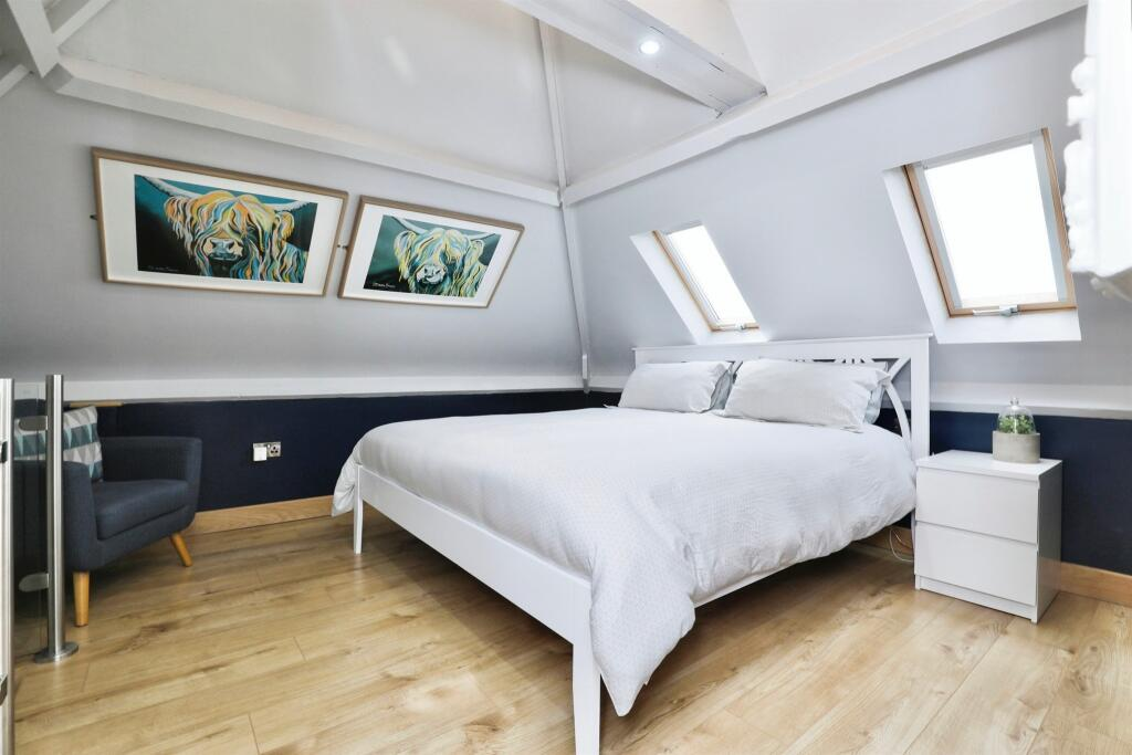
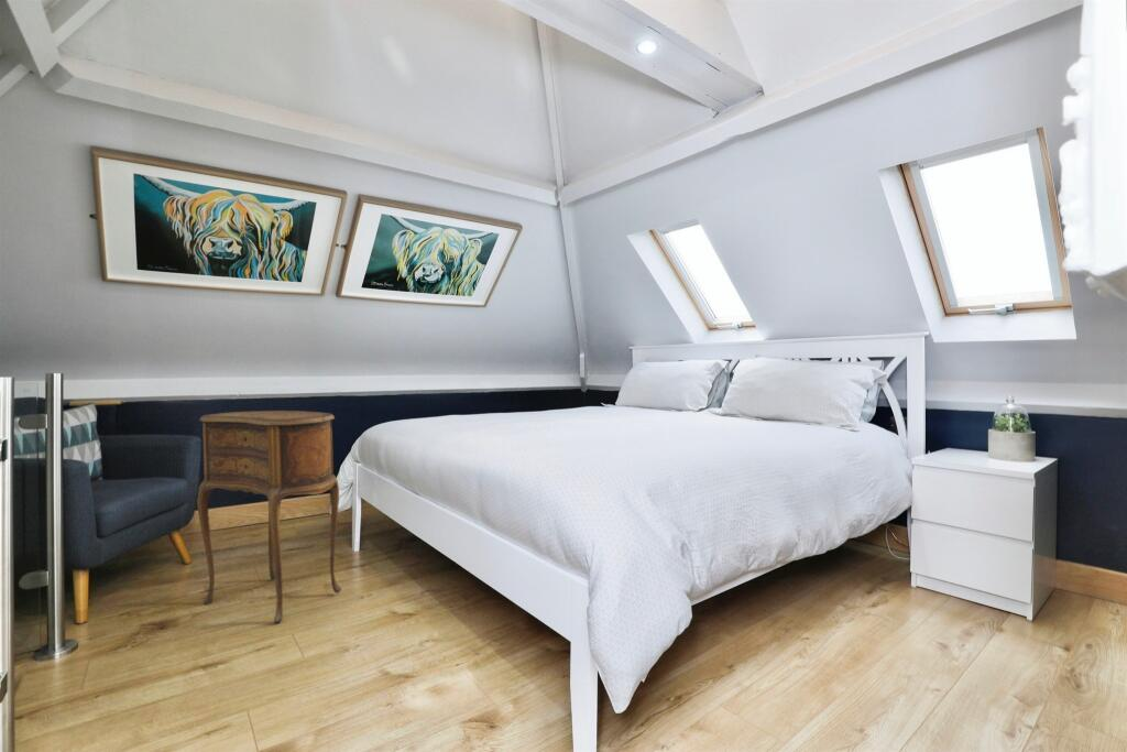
+ side table [196,410,342,624]
